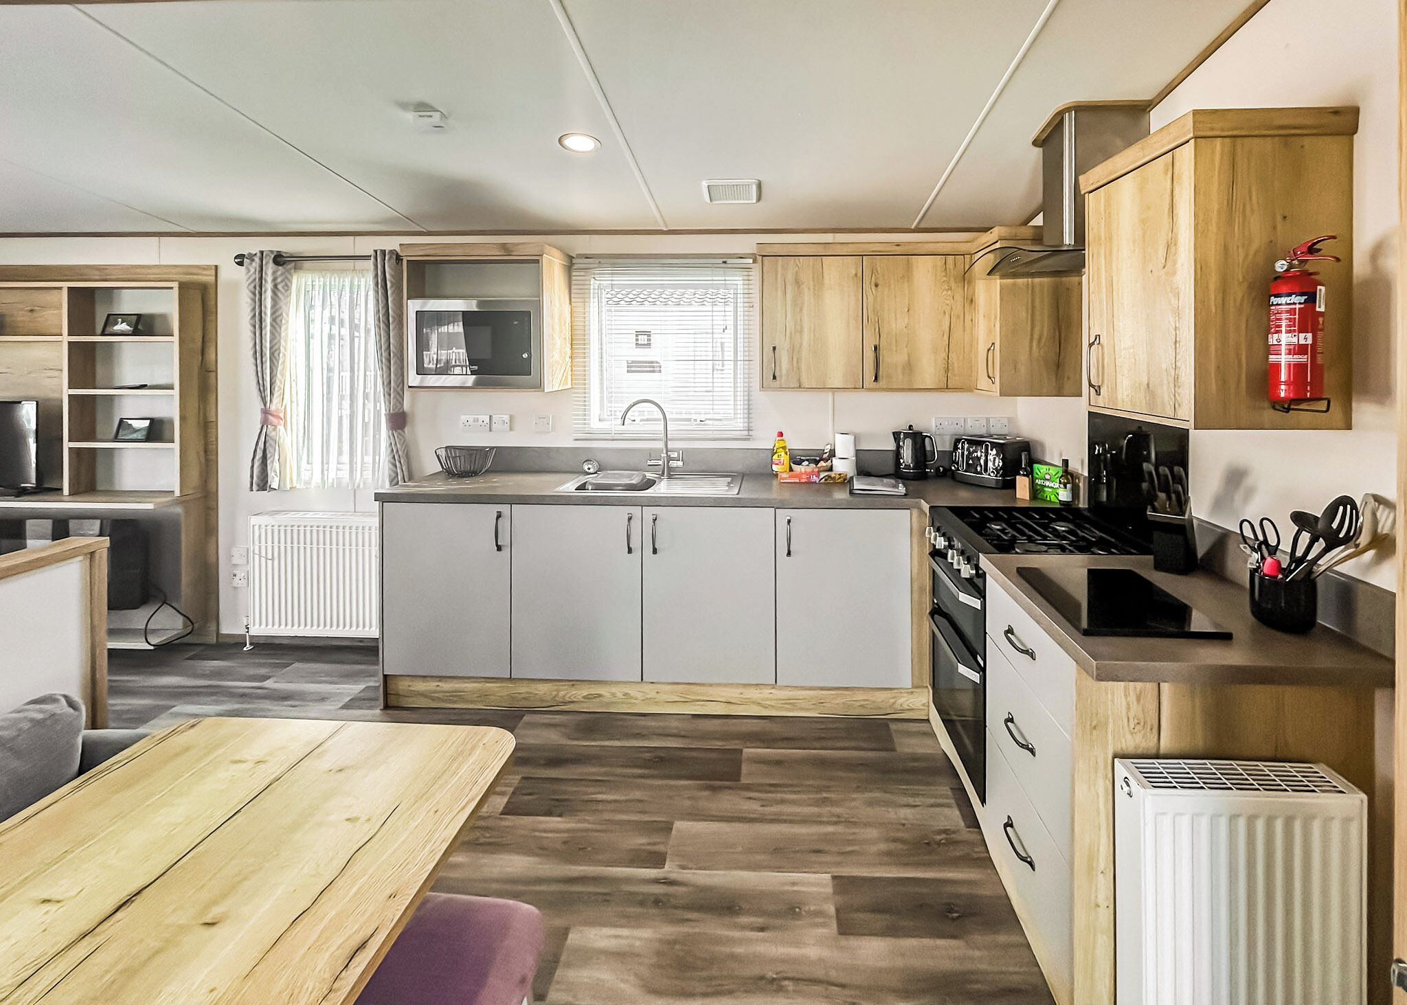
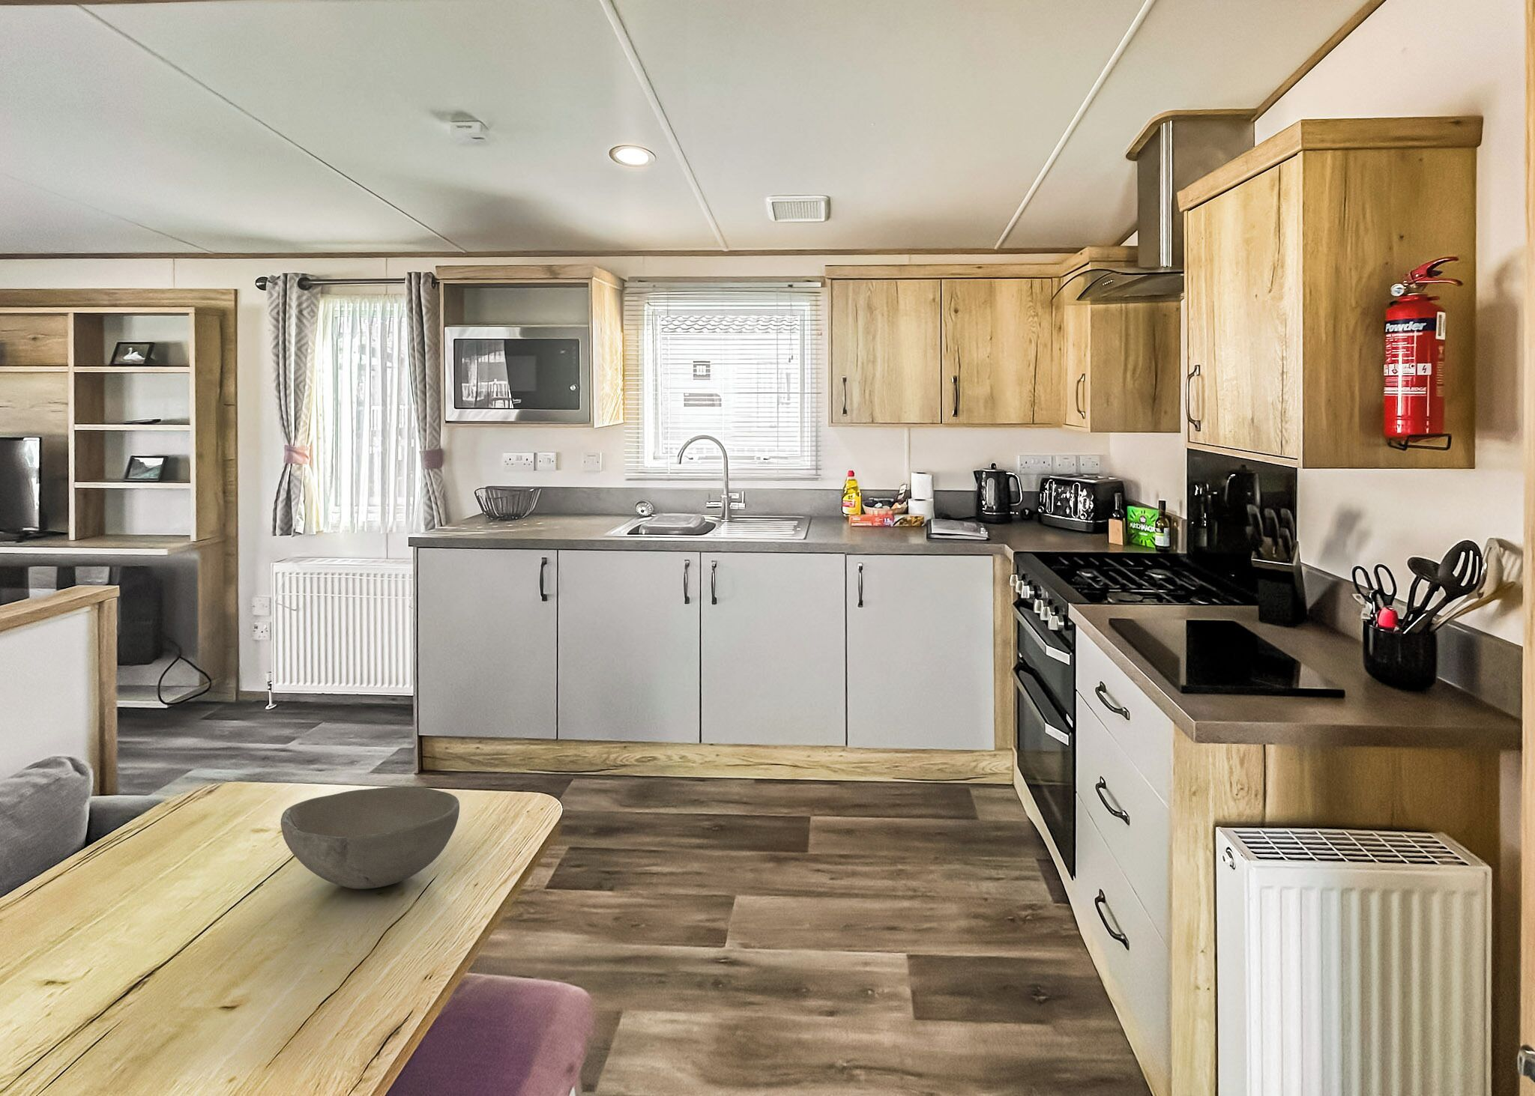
+ bowl [280,786,460,890]
